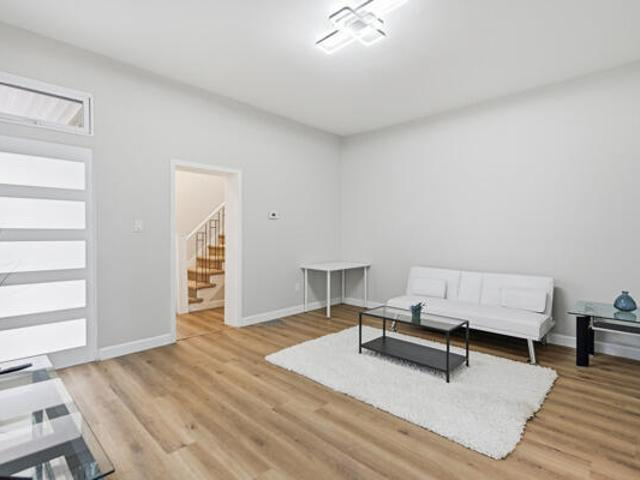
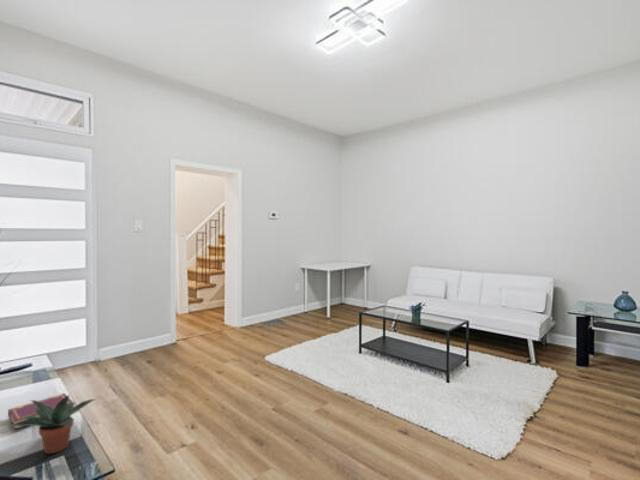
+ book [7,392,74,430]
+ potted plant [10,394,96,455]
